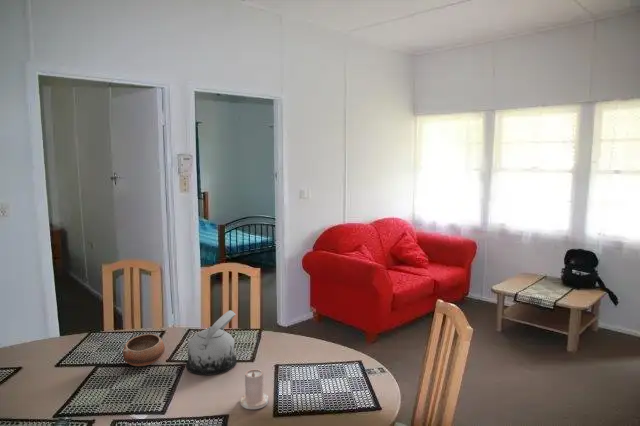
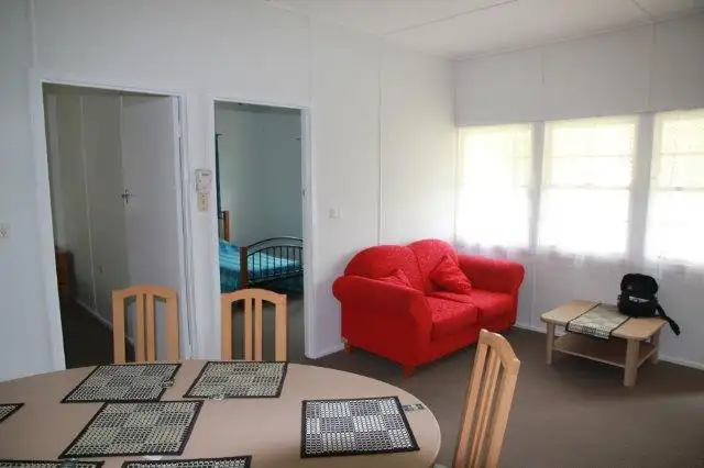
- teapot [185,309,238,376]
- bowl [122,333,166,367]
- candle [240,368,269,410]
